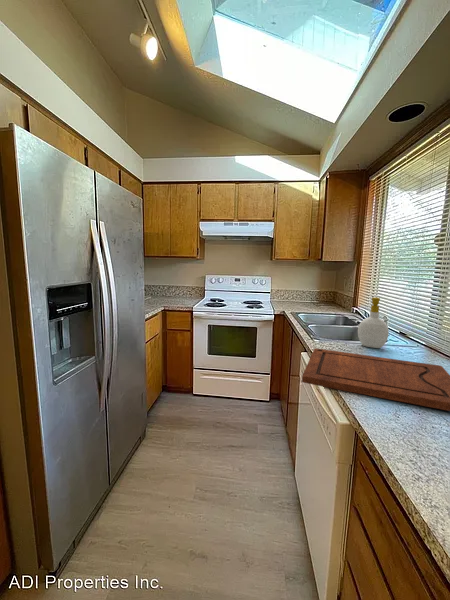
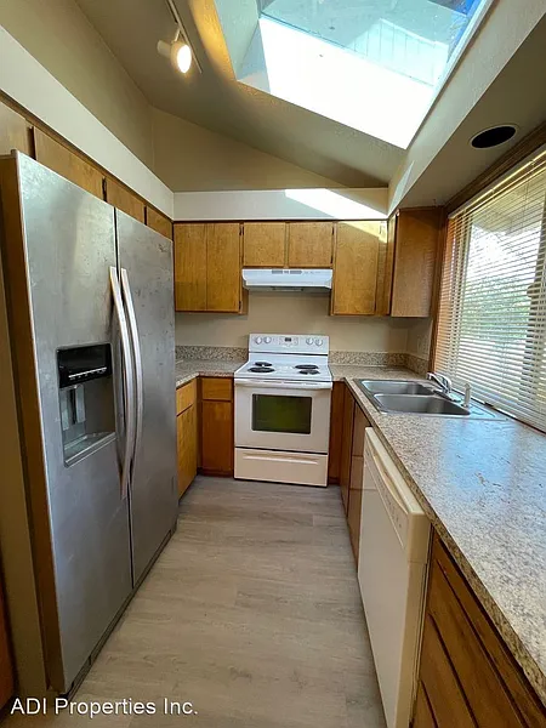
- soap bottle [357,296,390,349]
- cutting board [301,347,450,412]
